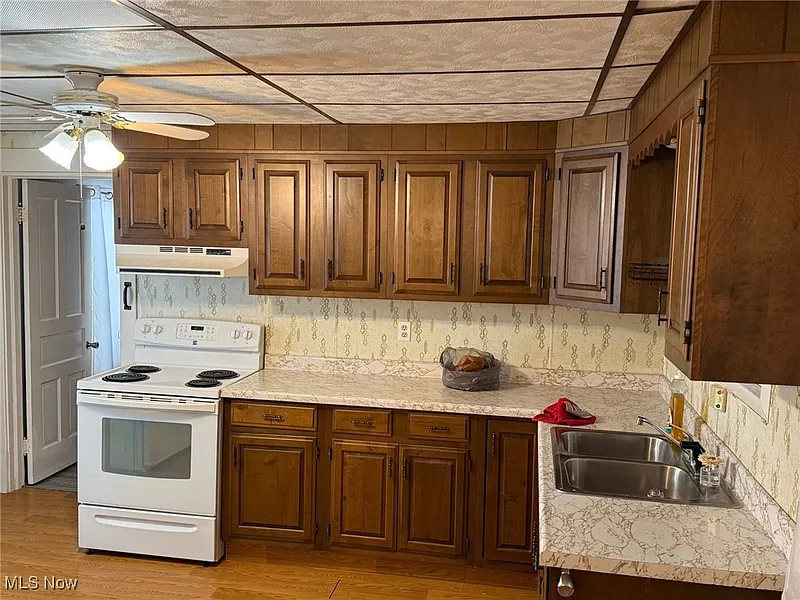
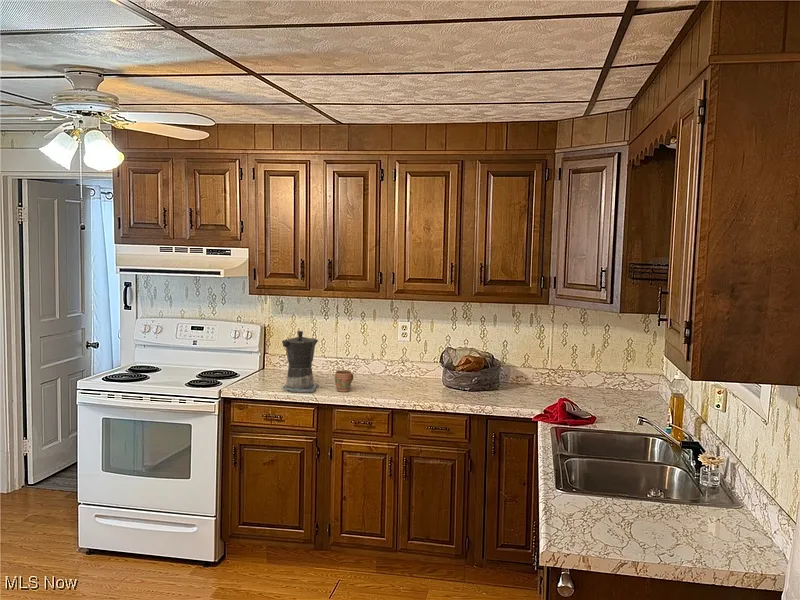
+ mug [334,369,354,393]
+ coffee maker [281,330,319,394]
